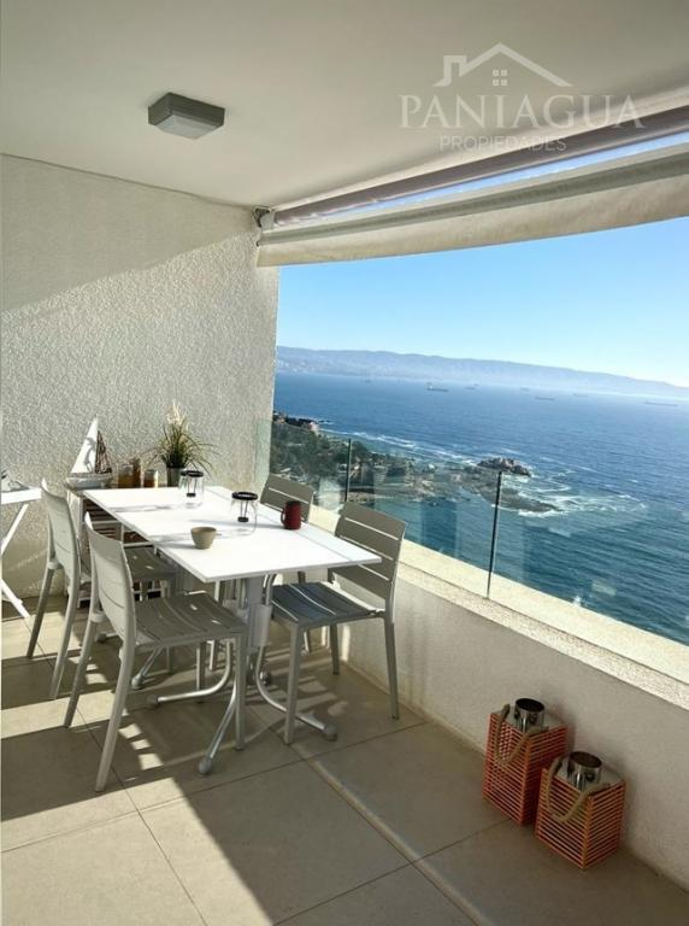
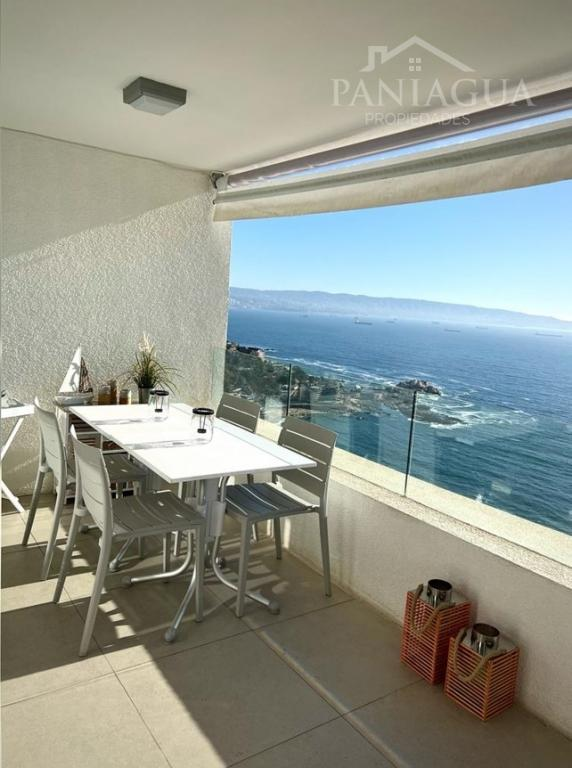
- flower pot [189,526,218,550]
- mug [279,499,302,531]
